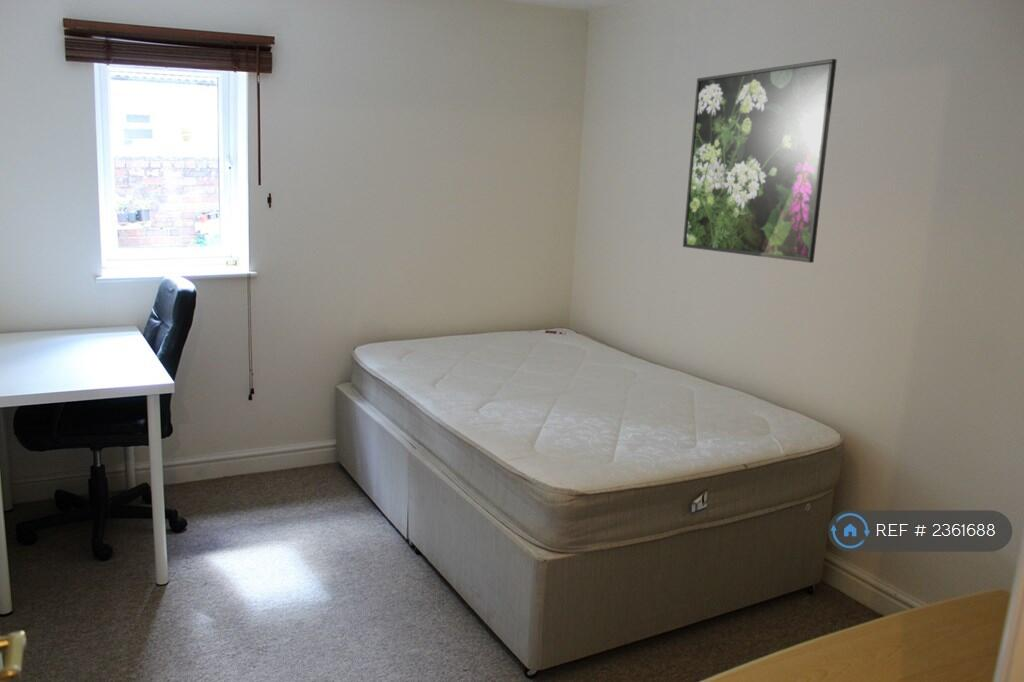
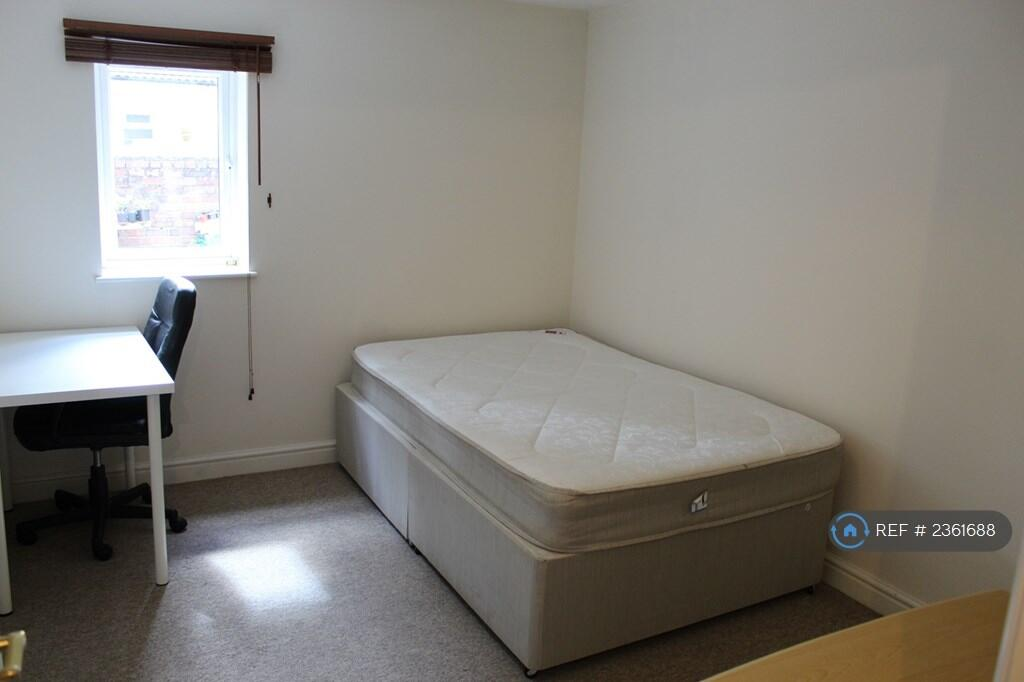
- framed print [682,58,838,264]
